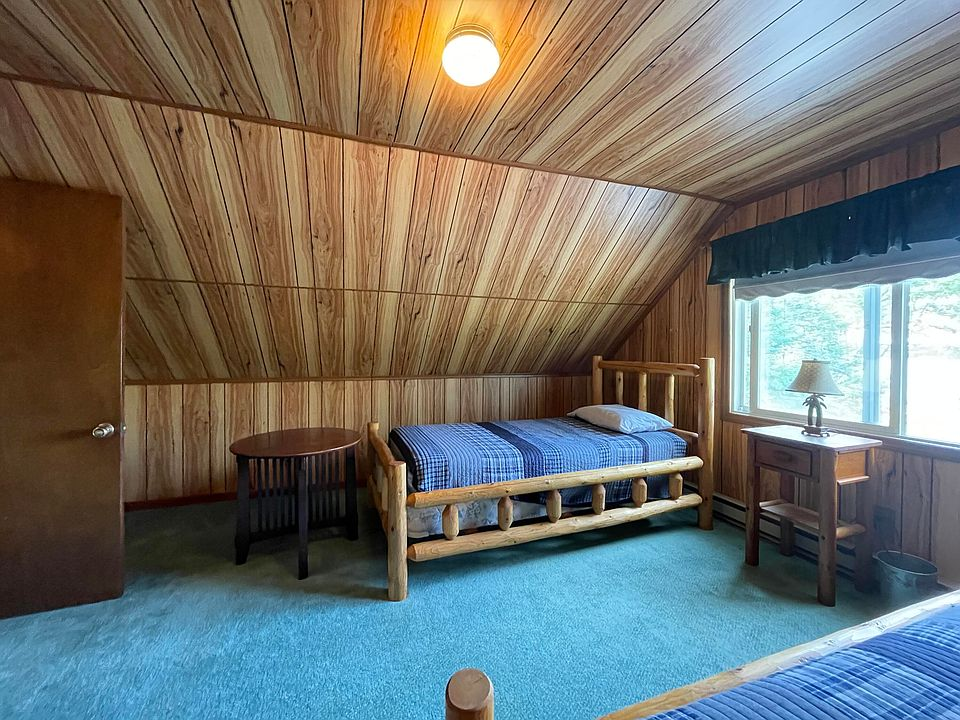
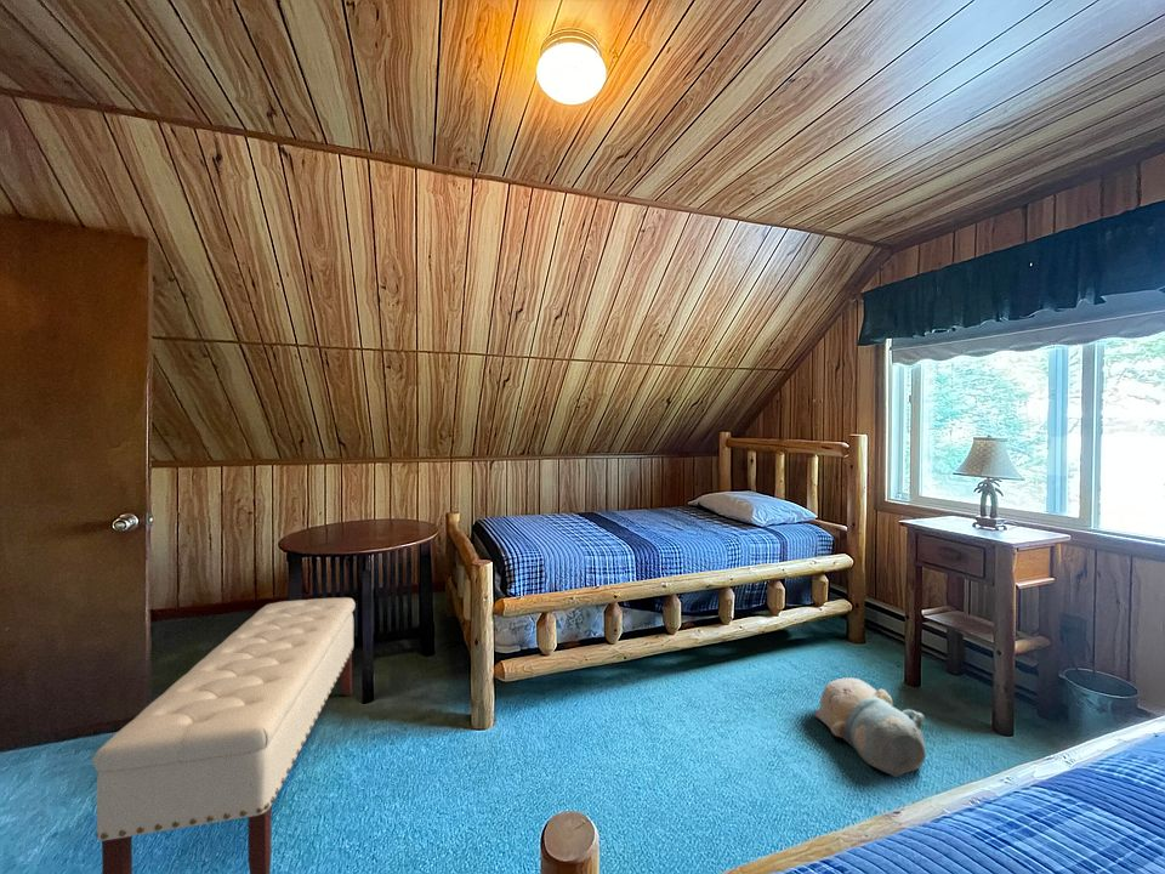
+ plush toy [814,676,927,778]
+ bench [91,596,357,874]
